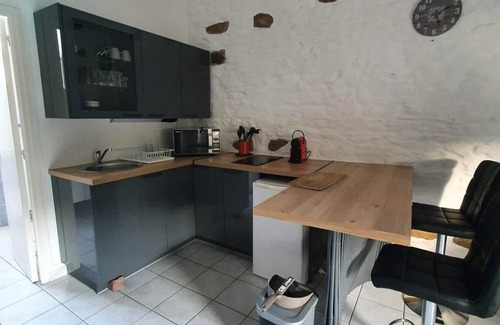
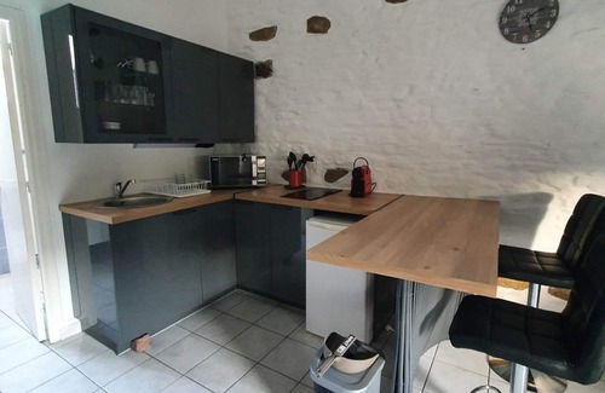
- cutting board [287,170,348,191]
